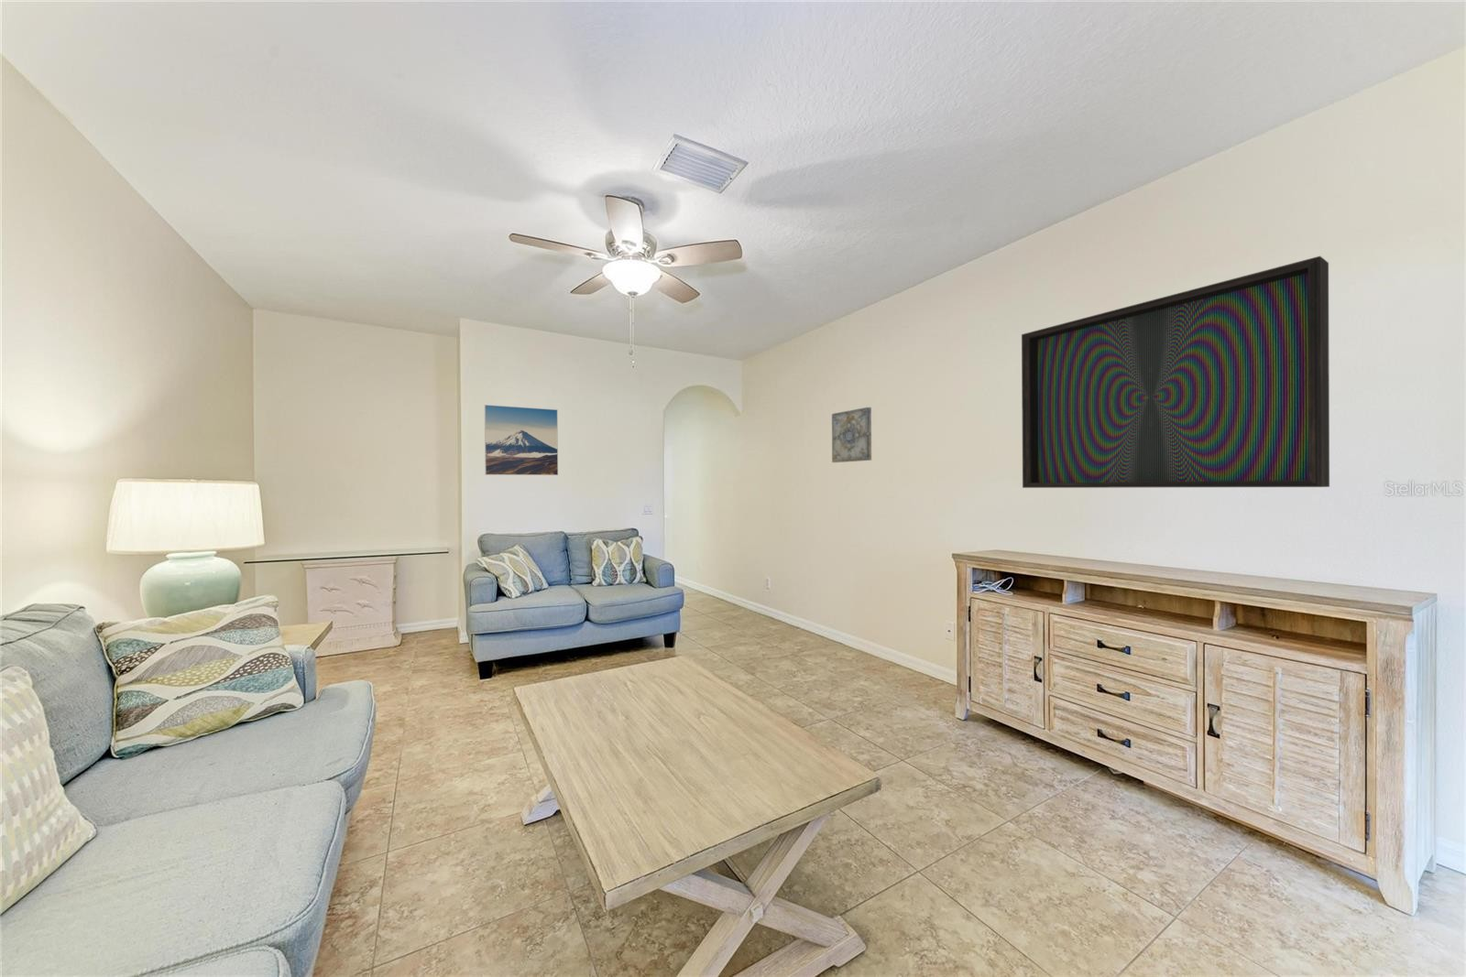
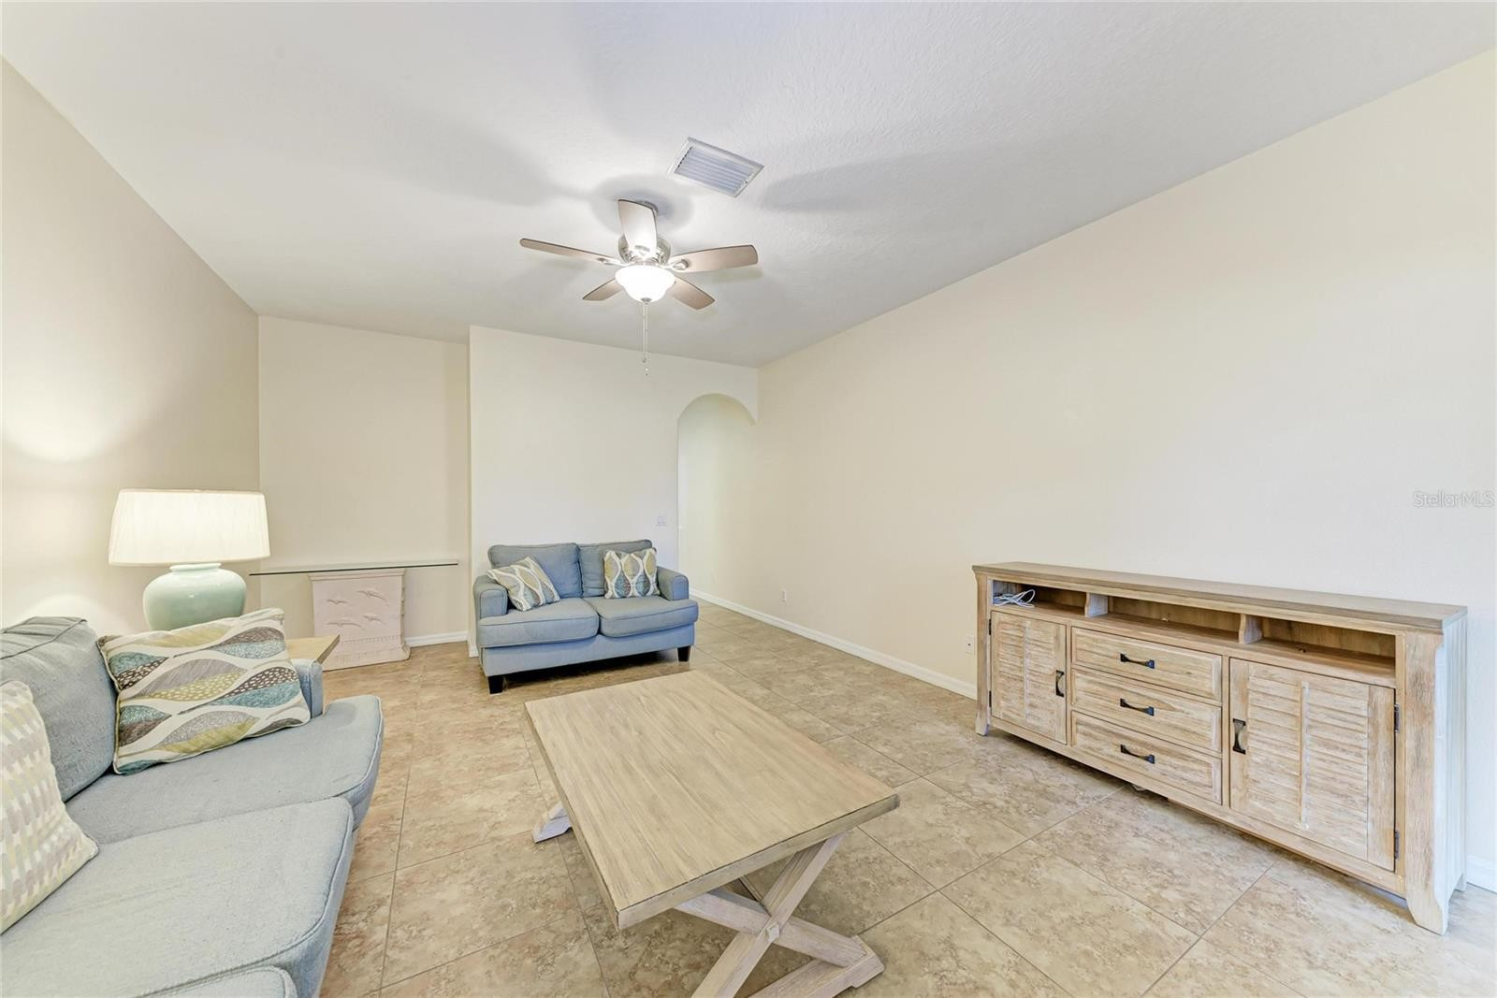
- television [1021,255,1331,489]
- wall art [831,407,873,463]
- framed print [484,403,558,477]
